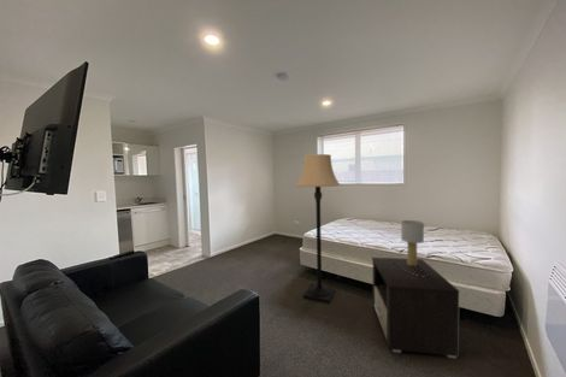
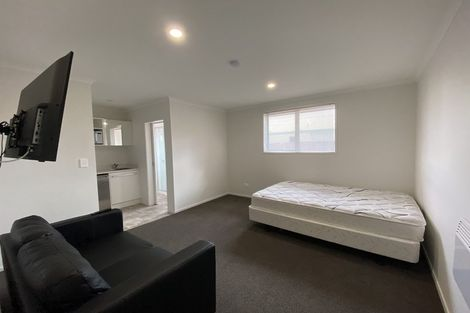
- table lamp [388,219,429,277]
- nightstand [371,257,460,359]
- lamp [295,153,342,304]
